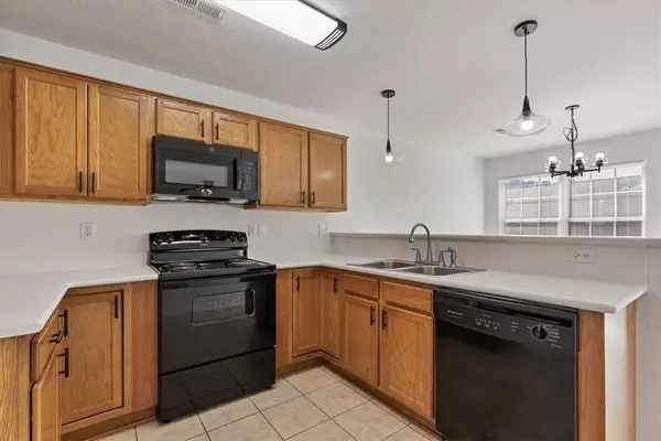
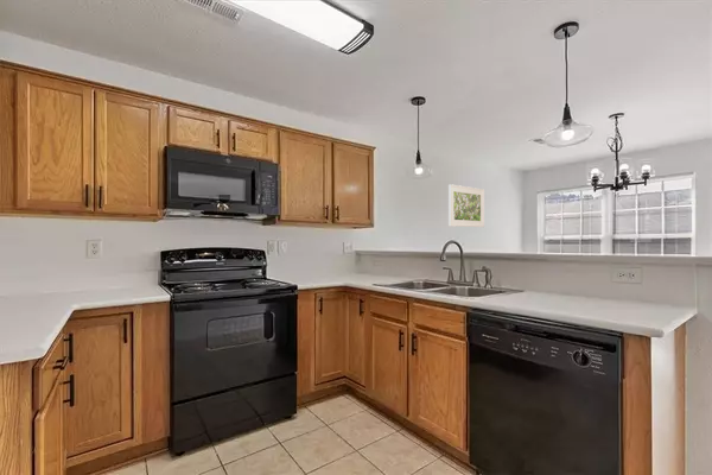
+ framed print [447,183,485,228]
